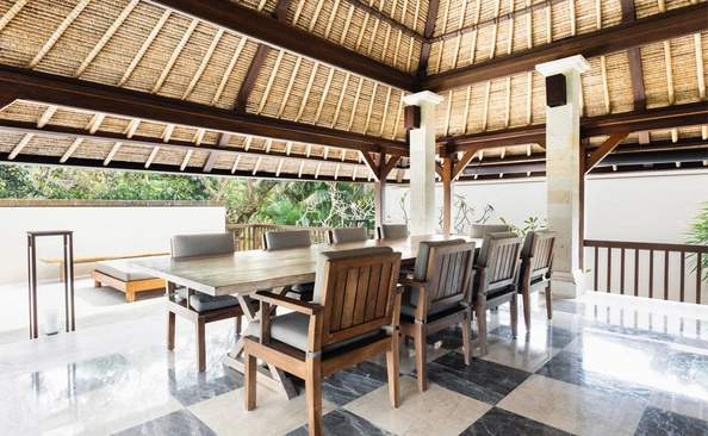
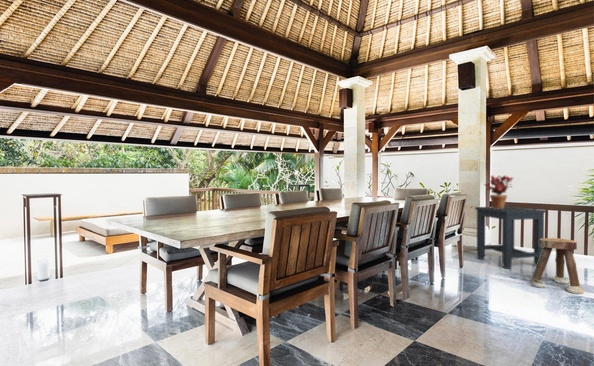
+ stool [531,237,585,295]
+ side table [474,205,547,270]
+ potted plant [483,174,515,209]
